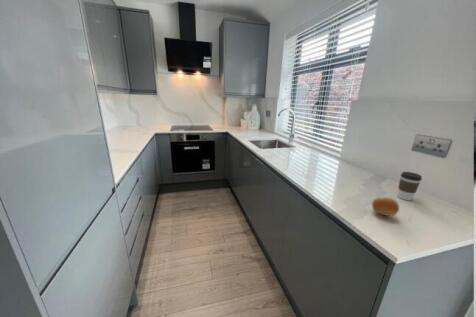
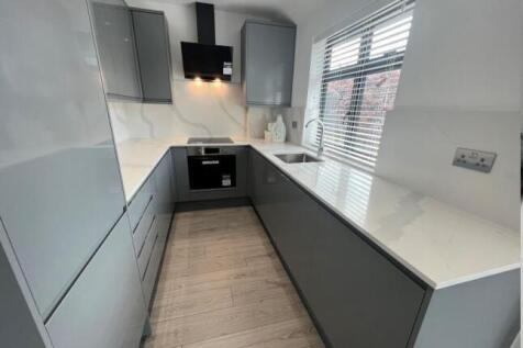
- fruit [371,196,400,217]
- coffee cup [396,171,423,201]
